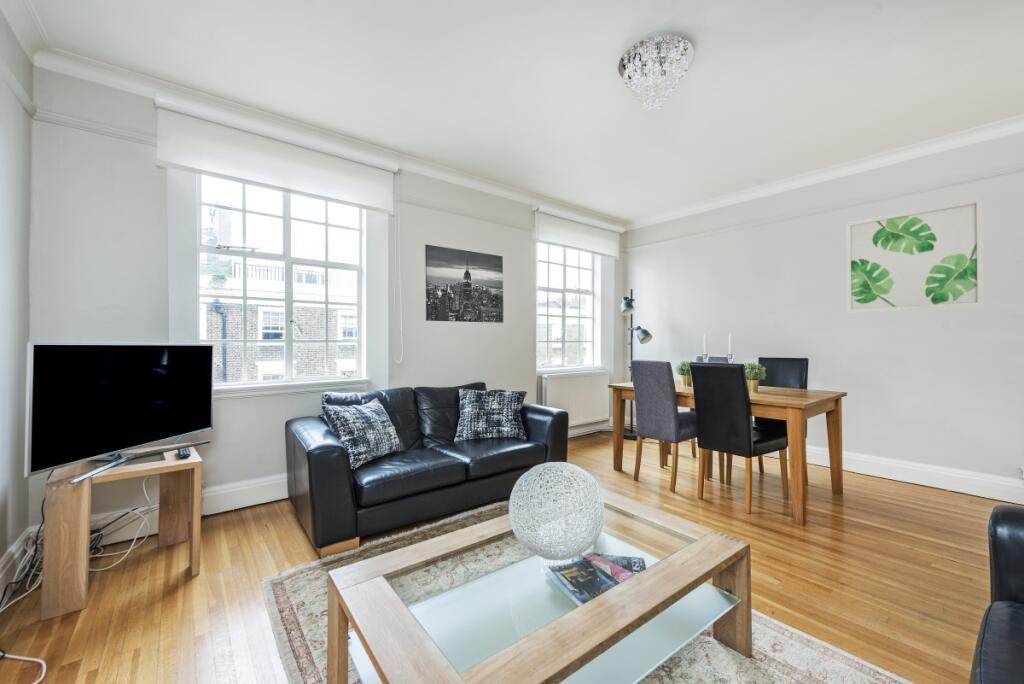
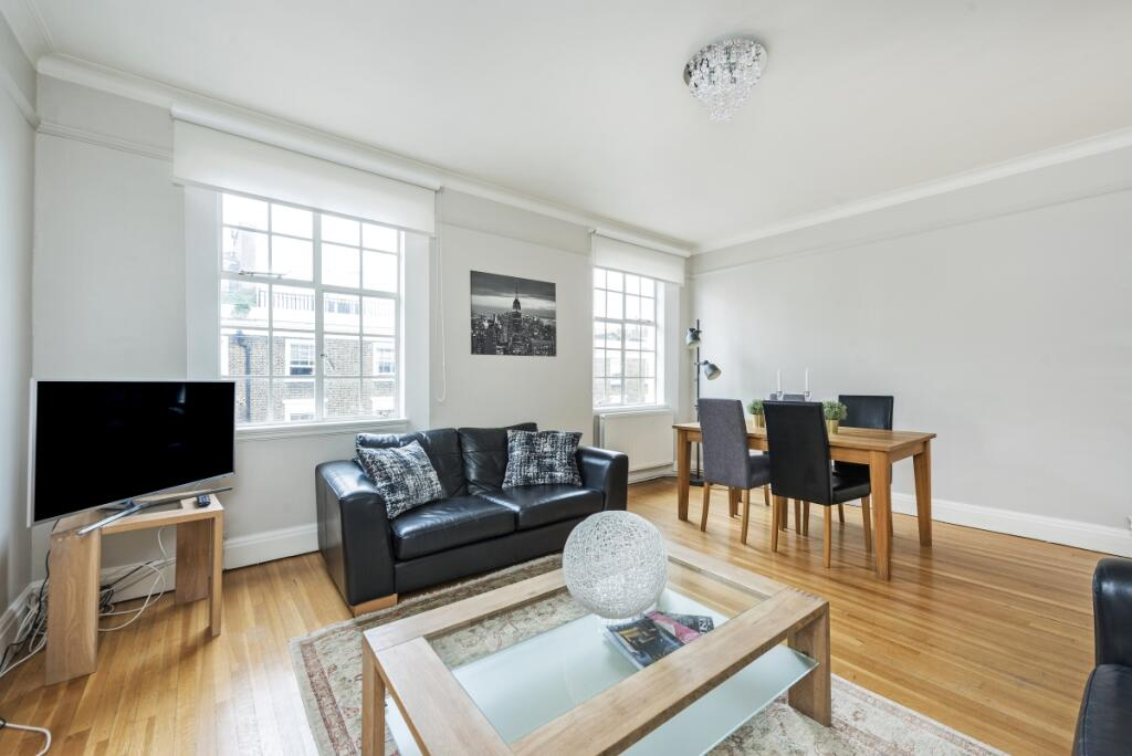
- wall art [845,197,985,314]
